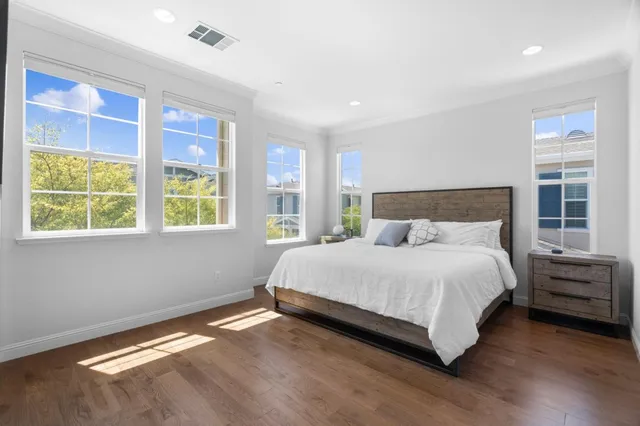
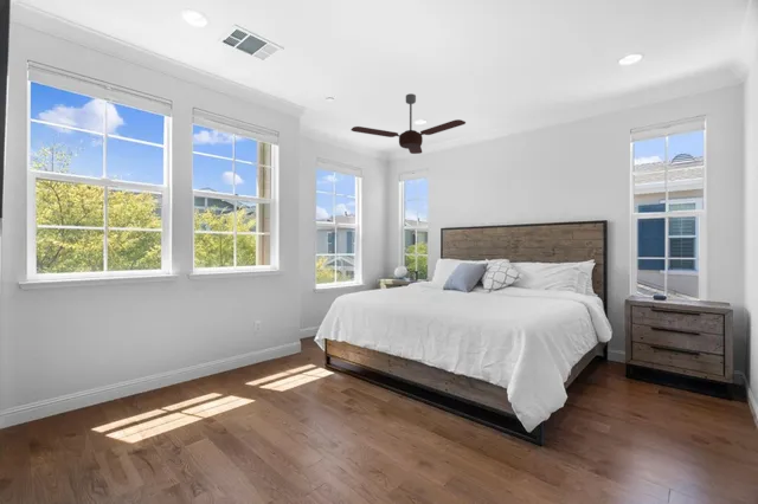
+ ceiling fan [349,92,467,155]
